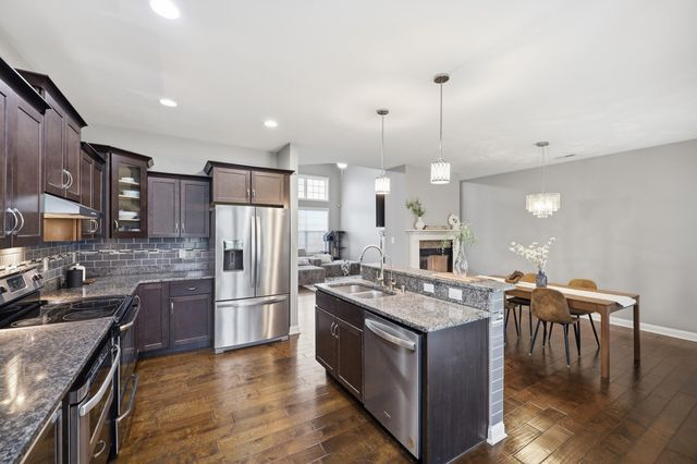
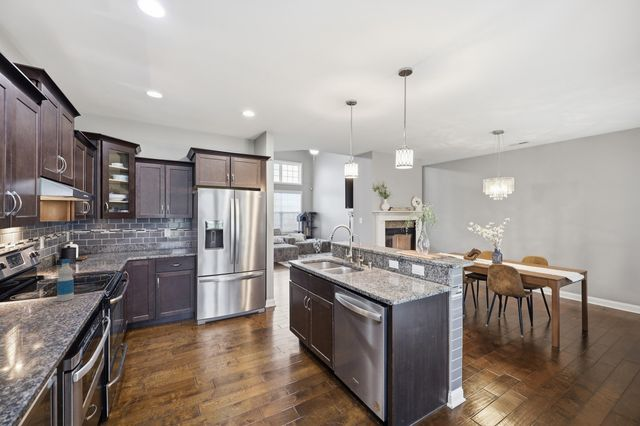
+ bottle [56,258,75,302]
